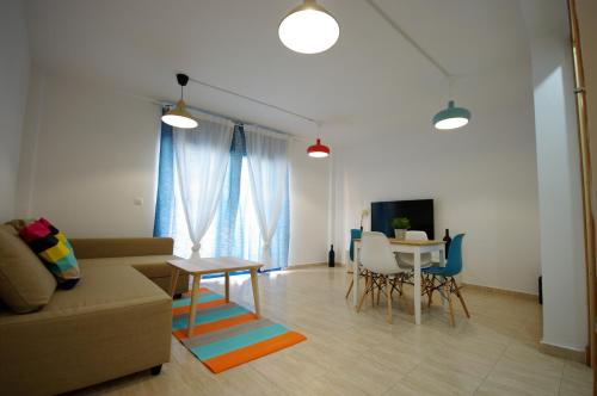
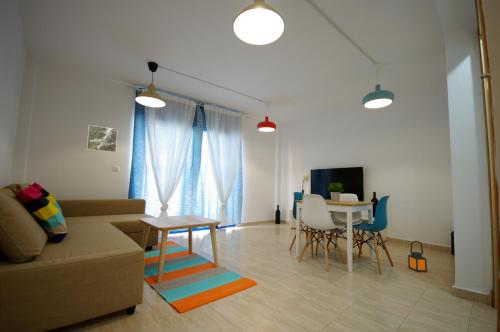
+ lantern [407,240,428,273]
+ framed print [86,124,118,153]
